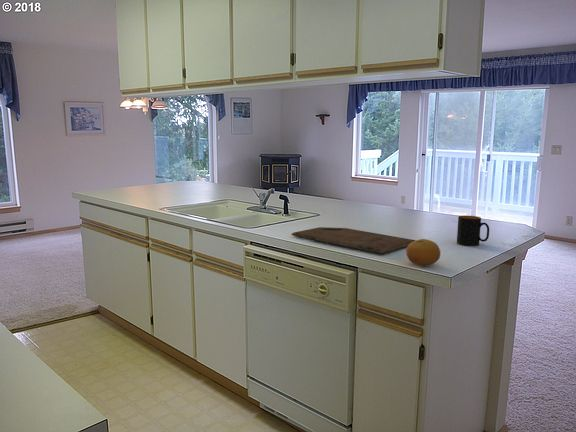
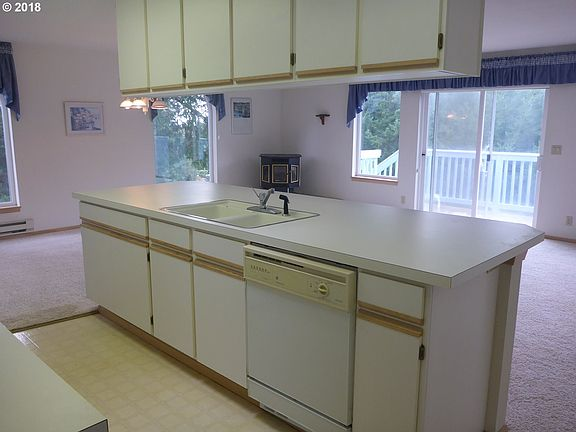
- cutting board [290,226,416,255]
- mug [456,214,490,247]
- fruit [405,238,441,267]
